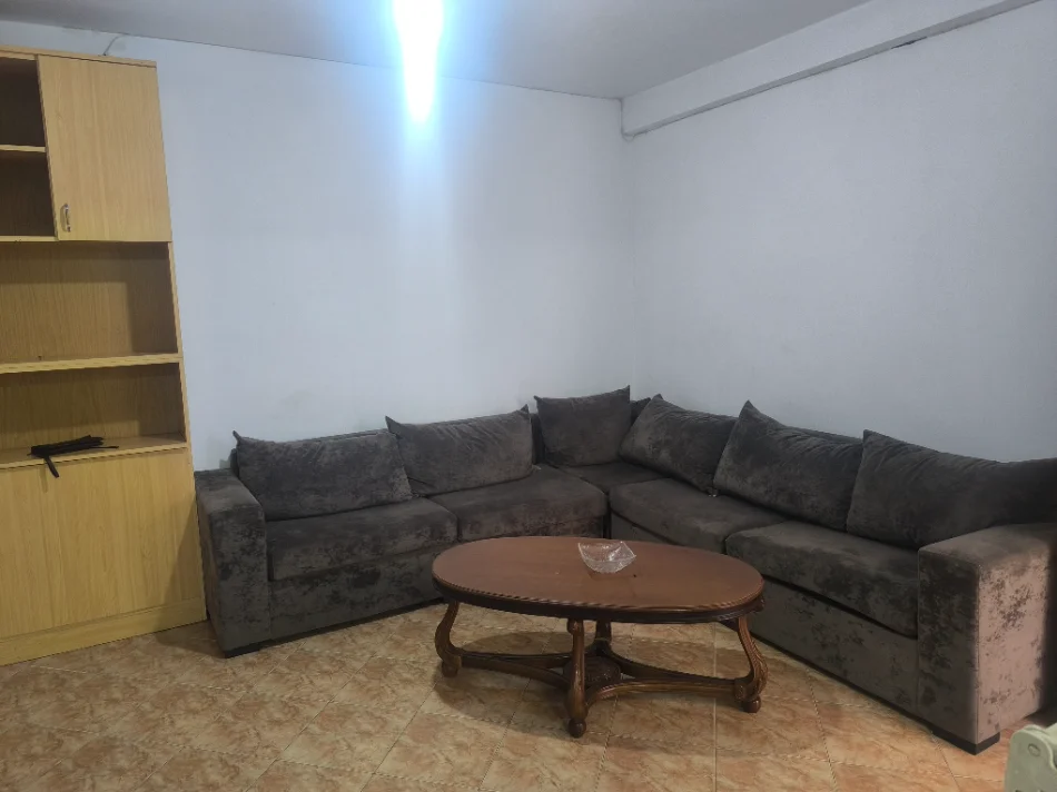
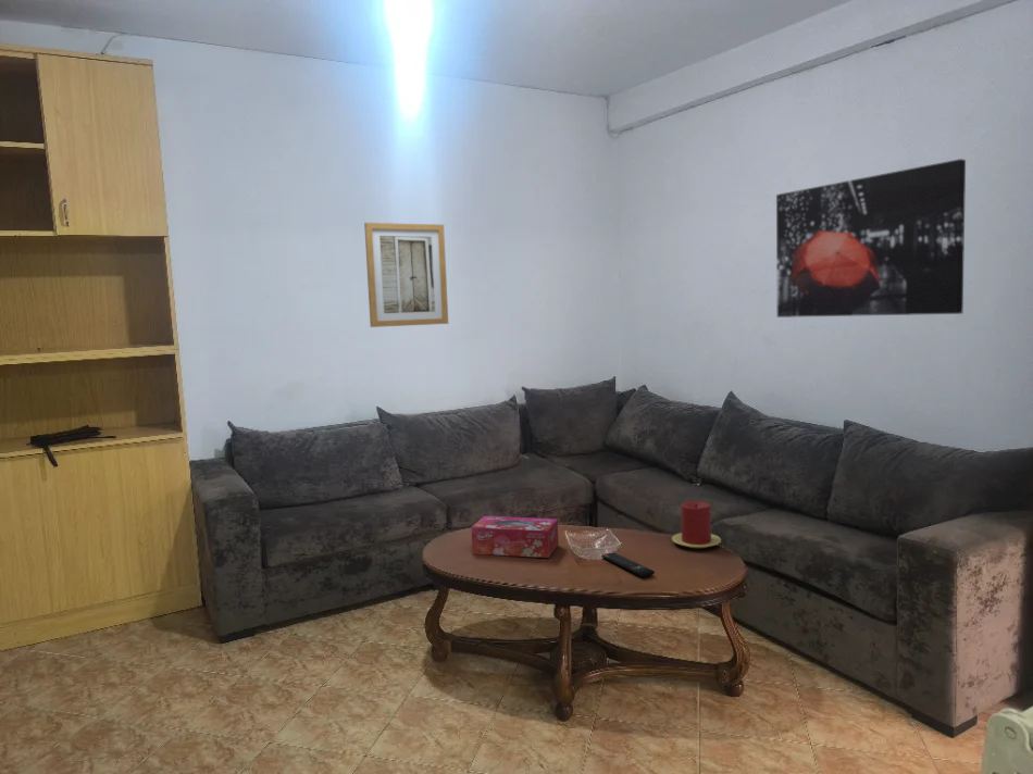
+ tissue box [470,515,560,559]
+ candle [671,500,722,549]
+ remote control [601,551,656,578]
+ wall art [775,158,967,319]
+ wall art [363,222,449,328]
